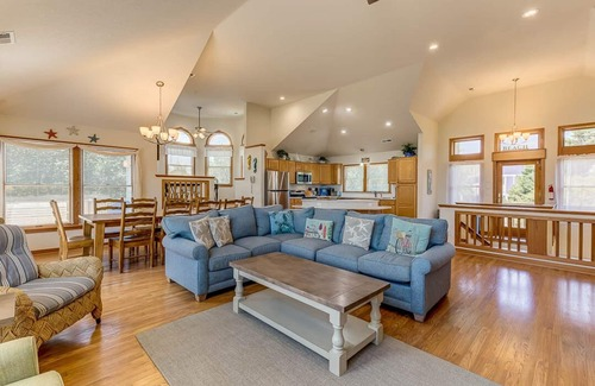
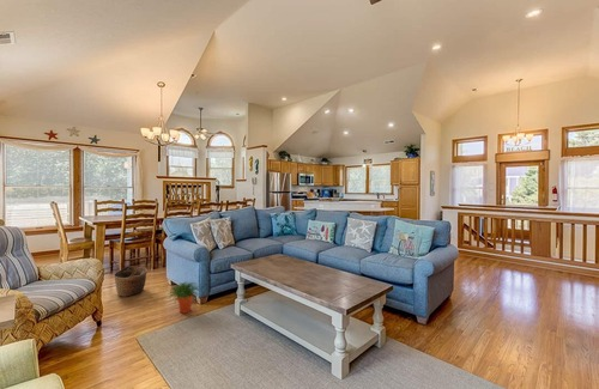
+ basket [113,265,149,298]
+ potted plant [165,281,202,315]
